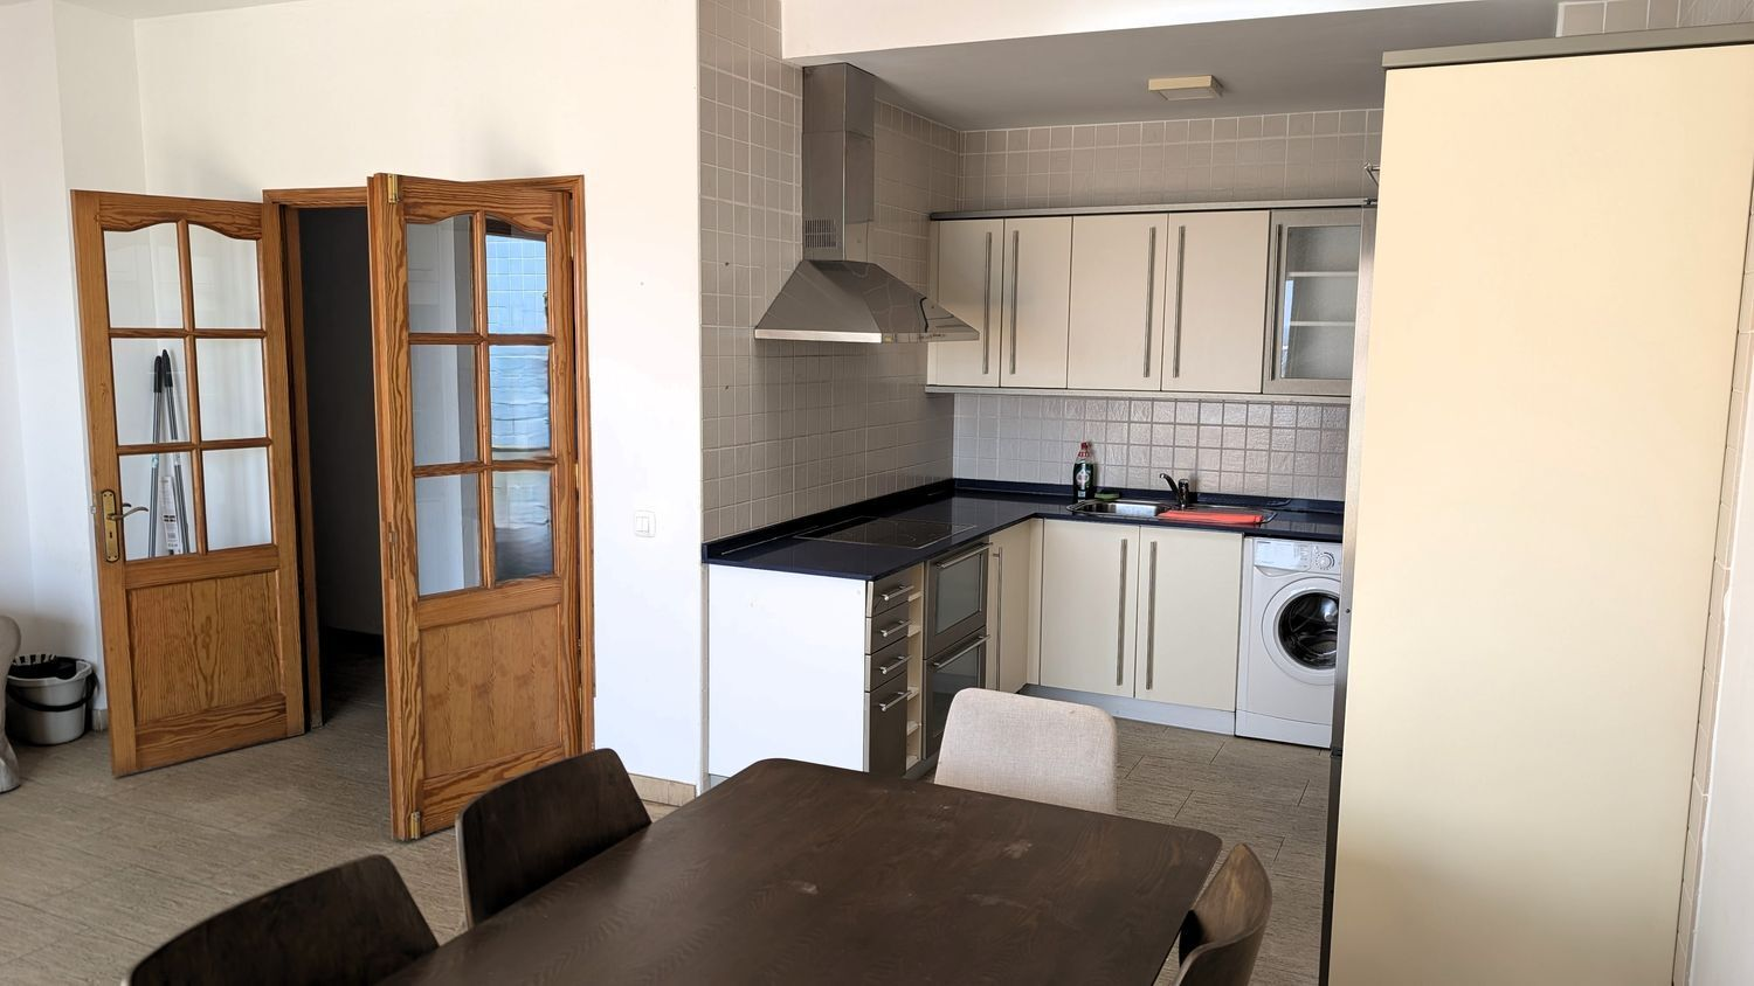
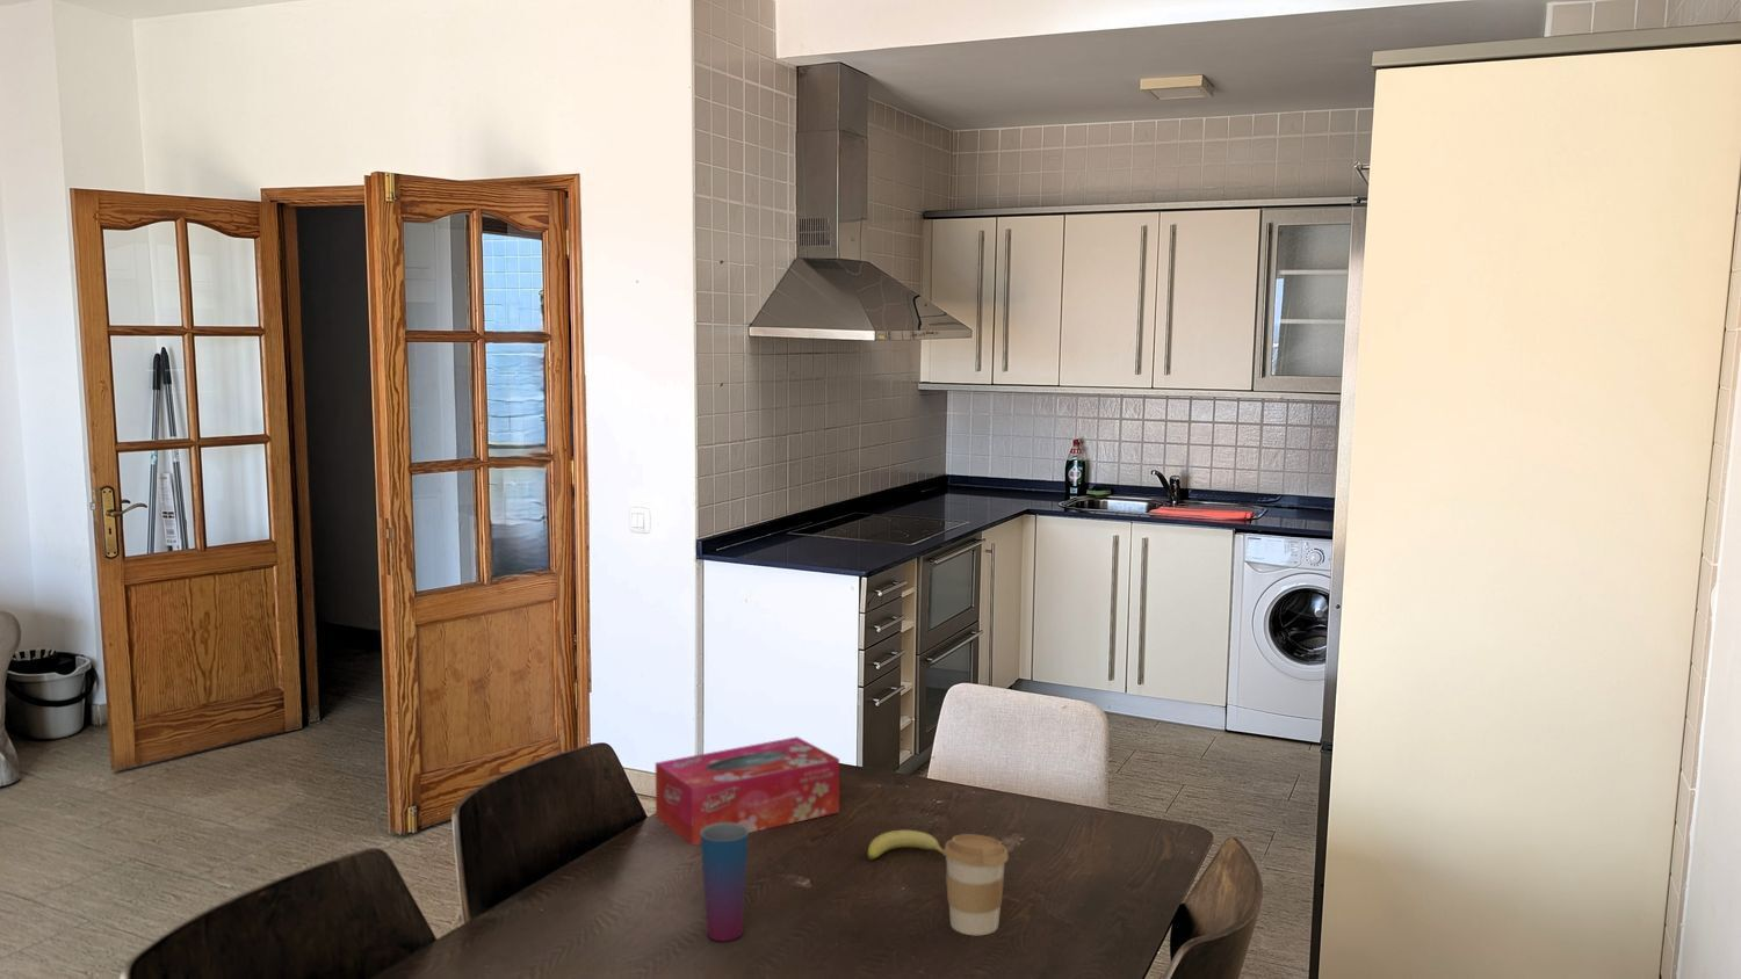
+ fruit [867,830,946,861]
+ cup [700,822,750,942]
+ coffee cup [942,833,1009,936]
+ tissue box [654,735,841,846]
